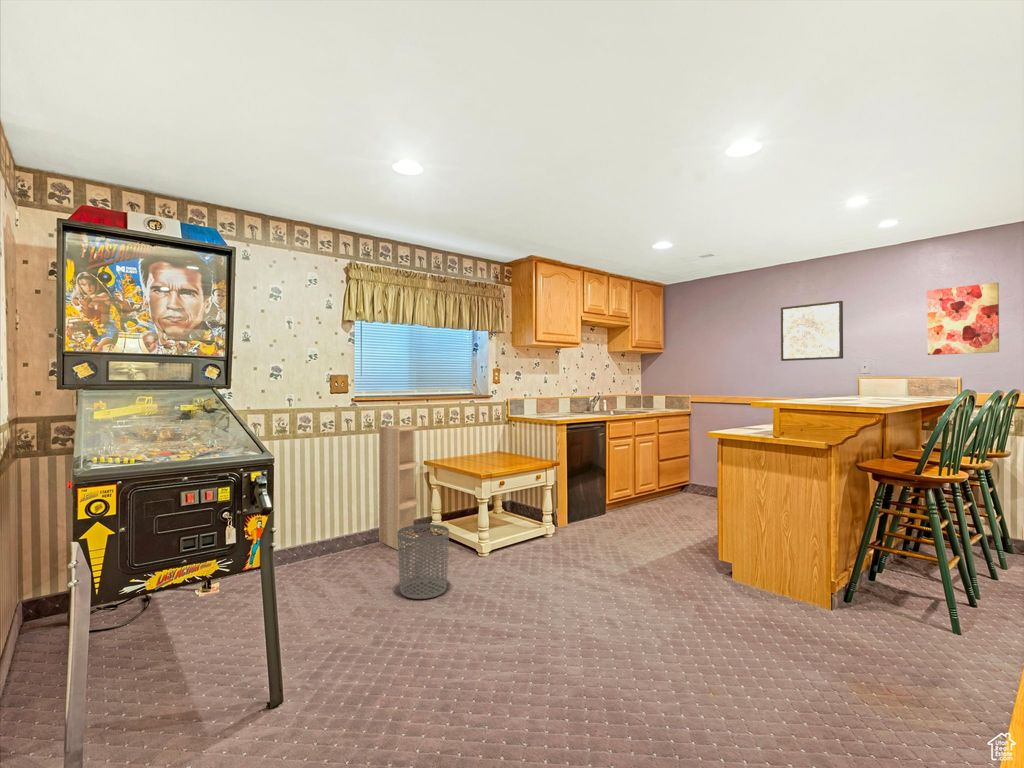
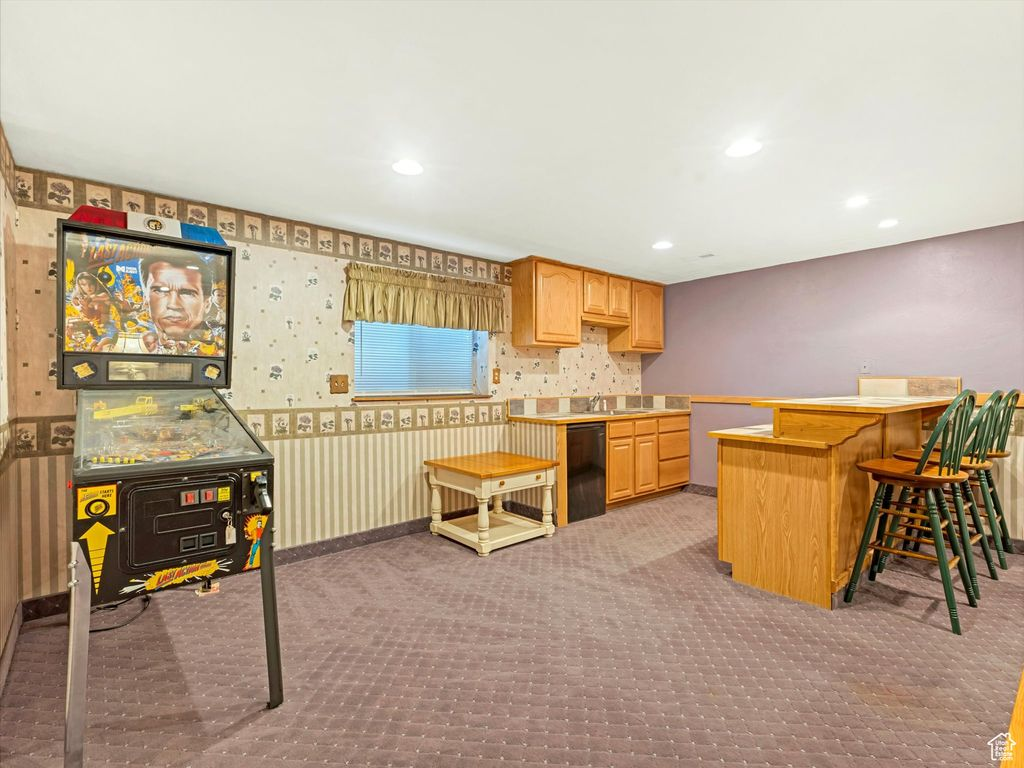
- wall art [926,281,1000,356]
- waste bin [397,523,450,600]
- wall art [780,300,844,362]
- shelf [378,424,419,551]
